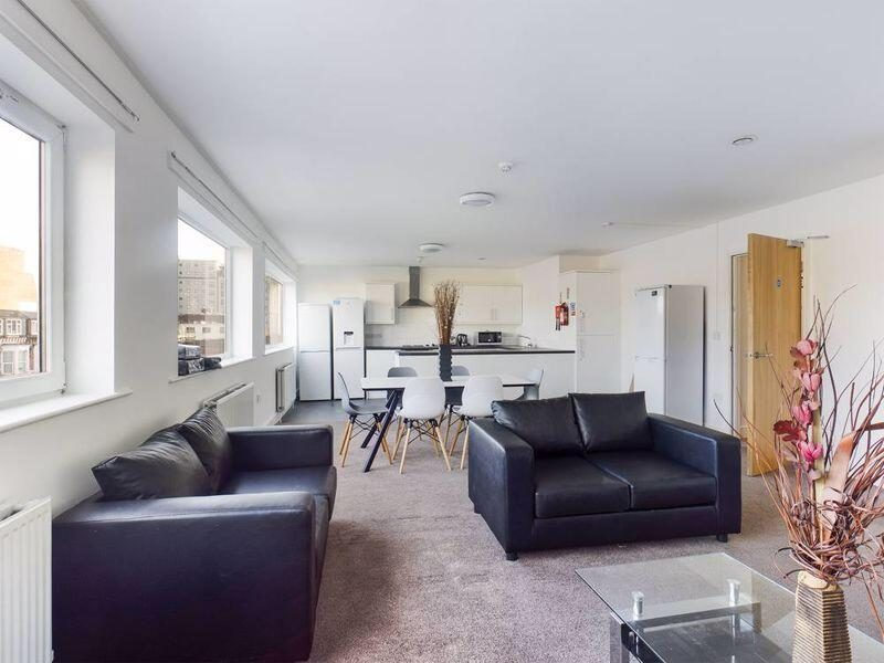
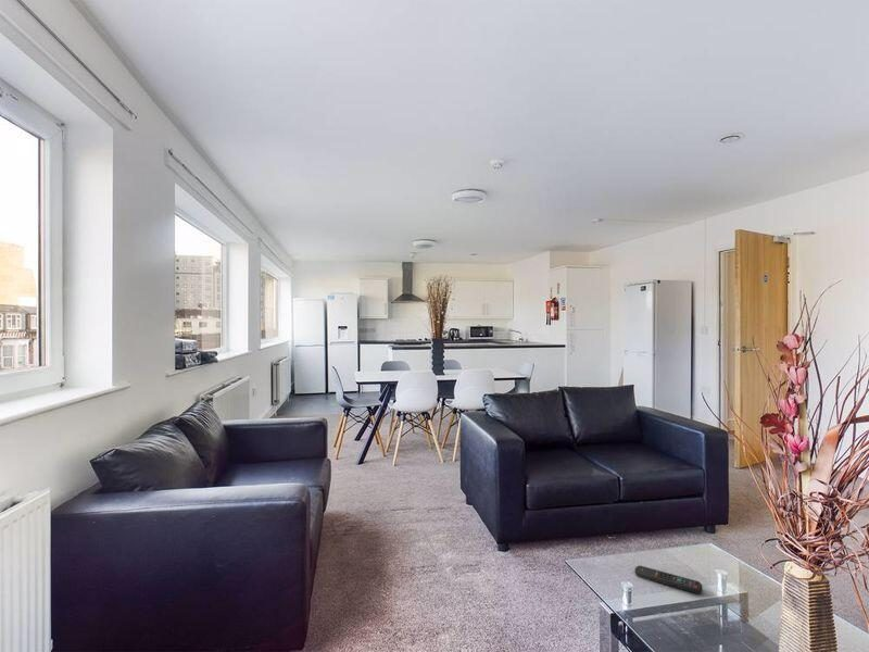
+ remote control [634,565,703,594]
